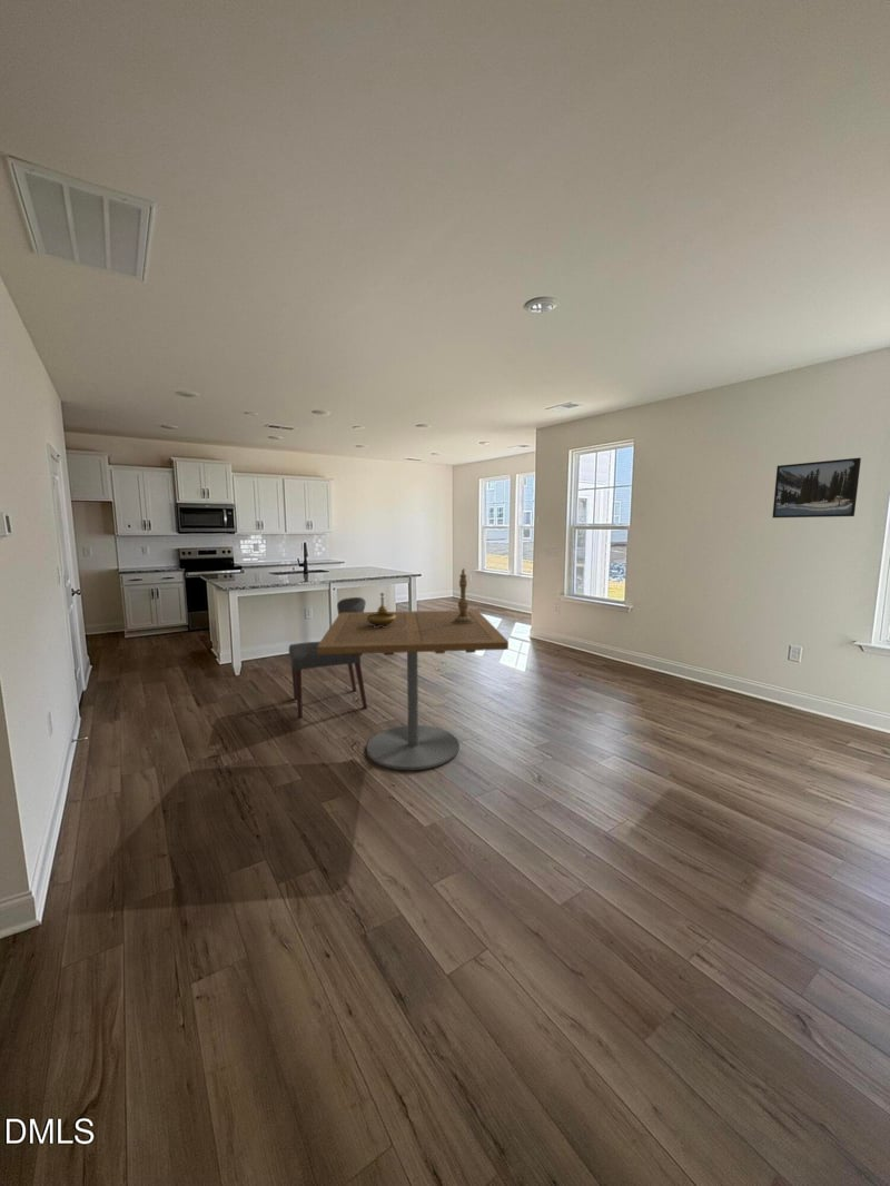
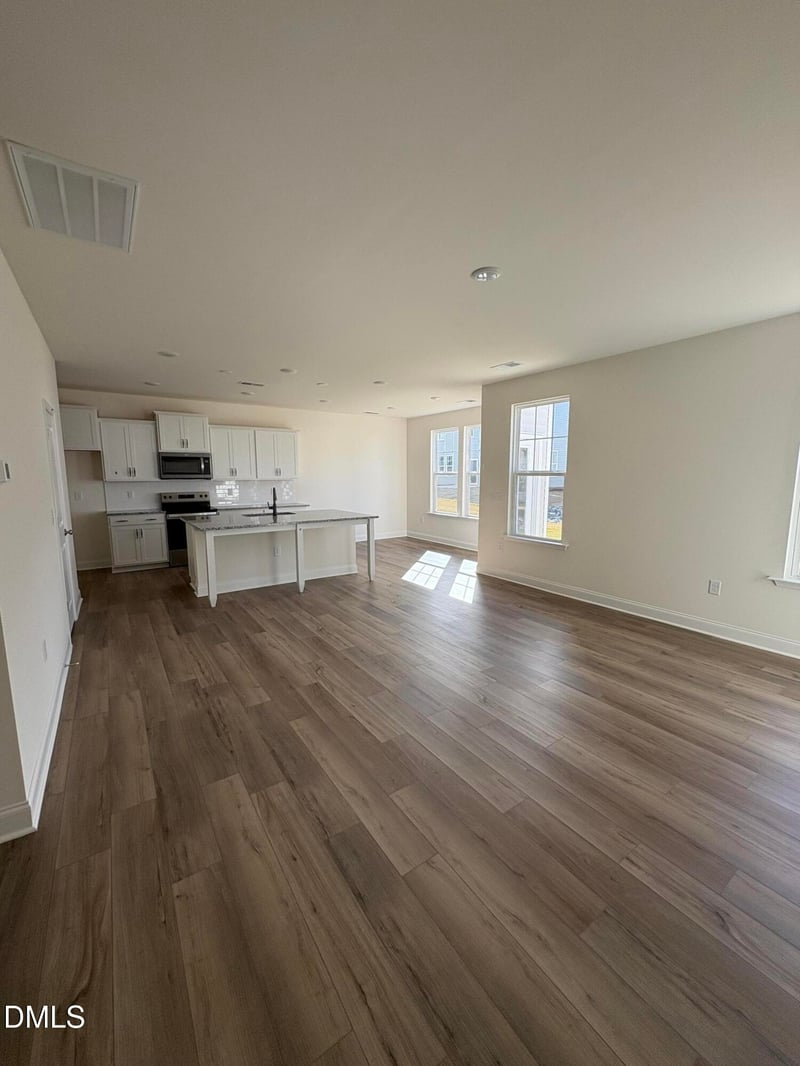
- chair [288,596,368,719]
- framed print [771,456,862,518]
- candlestick [452,569,474,624]
- dining table [317,610,510,771]
- decorative bowl [366,592,396,627]
